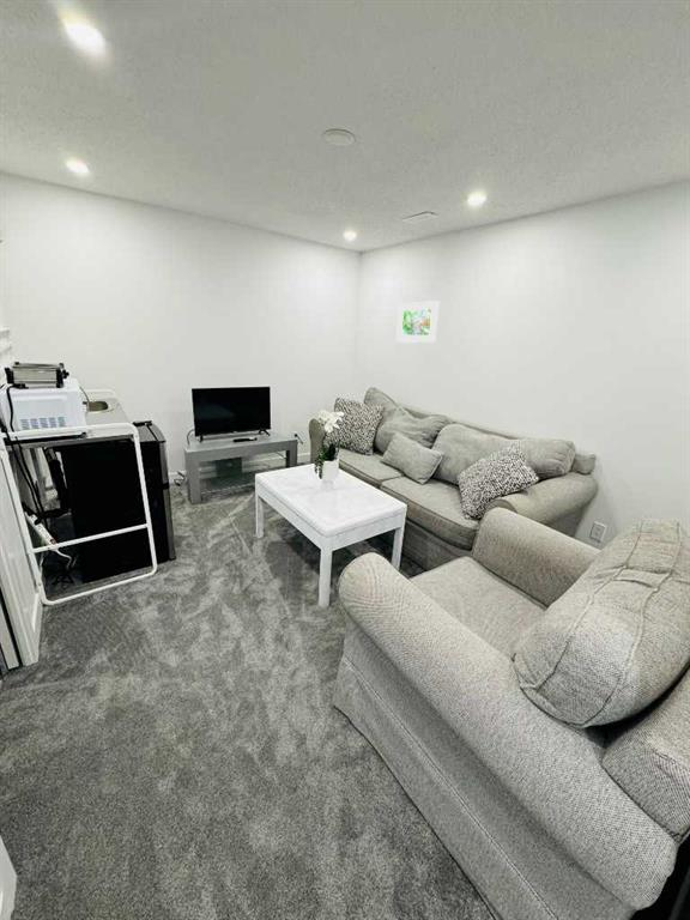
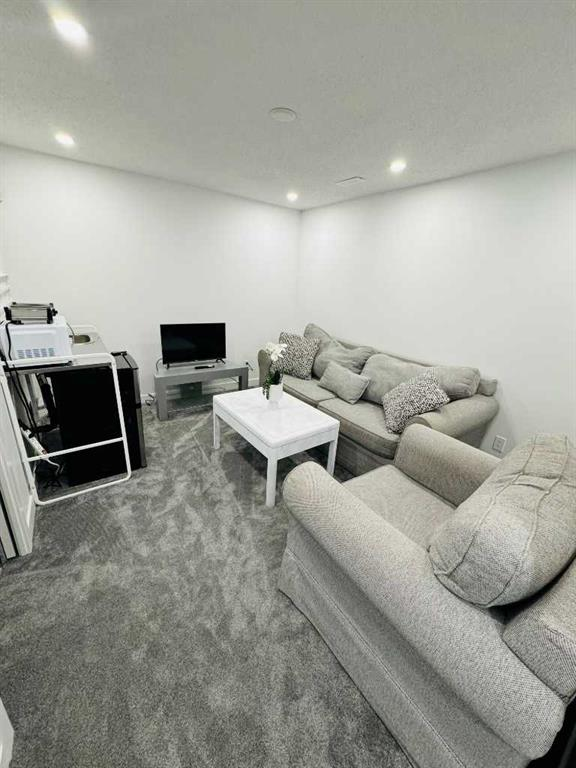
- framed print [395,299,441,344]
